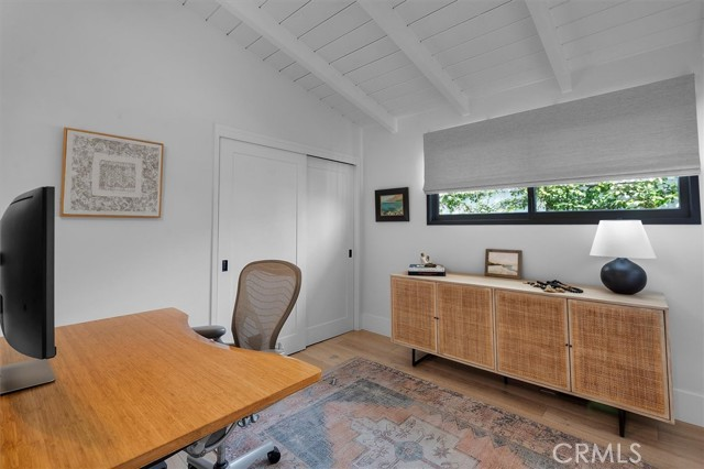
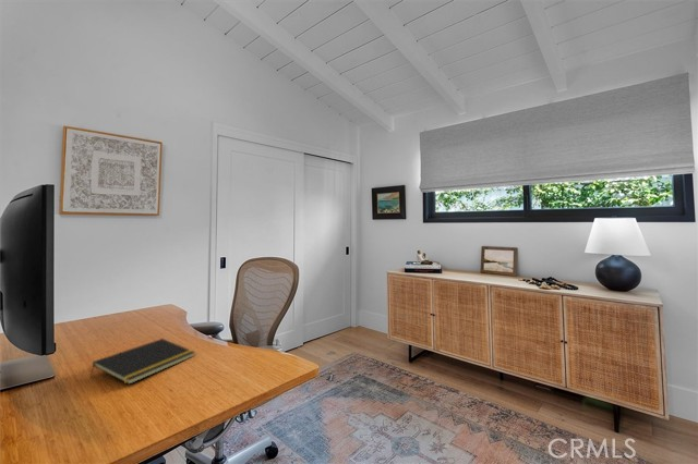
+ notepad [89,338,196,386]
